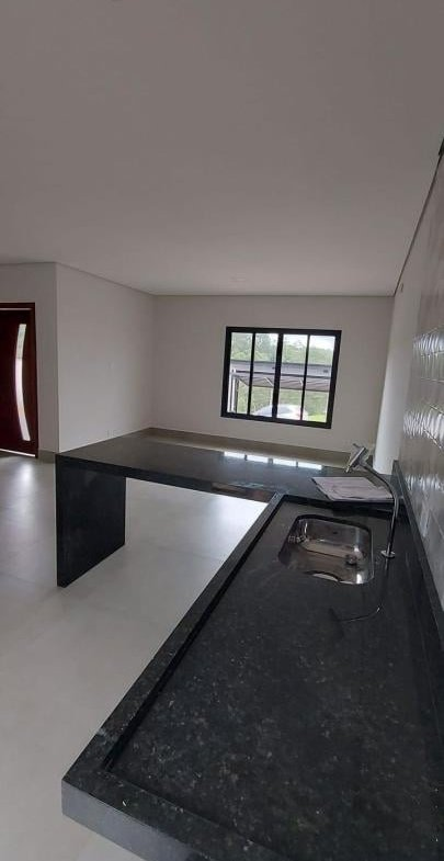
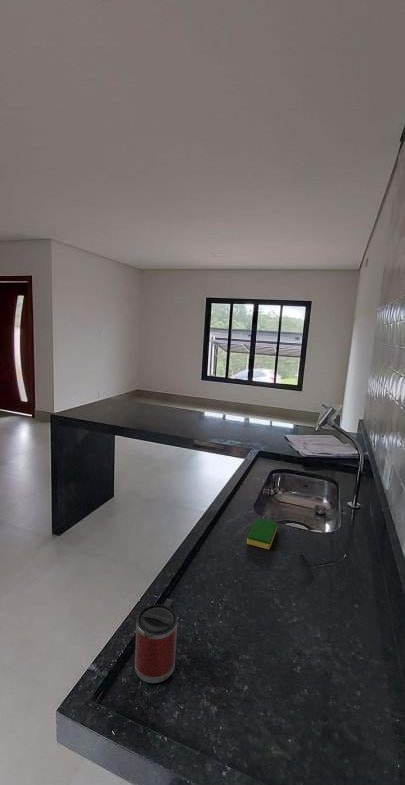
+ mug [134,598,178,684]
+ dish sponge [246,517,279,550]
